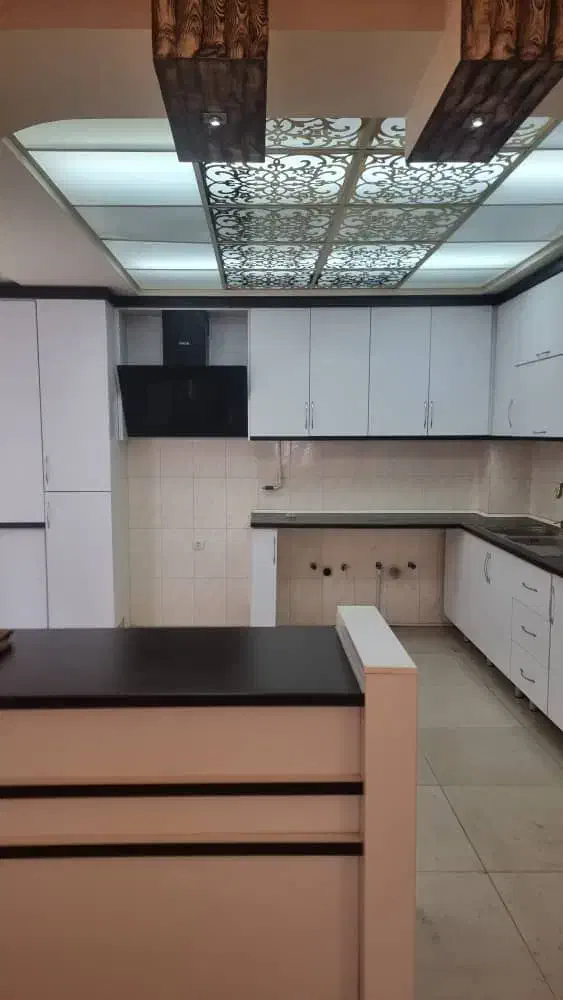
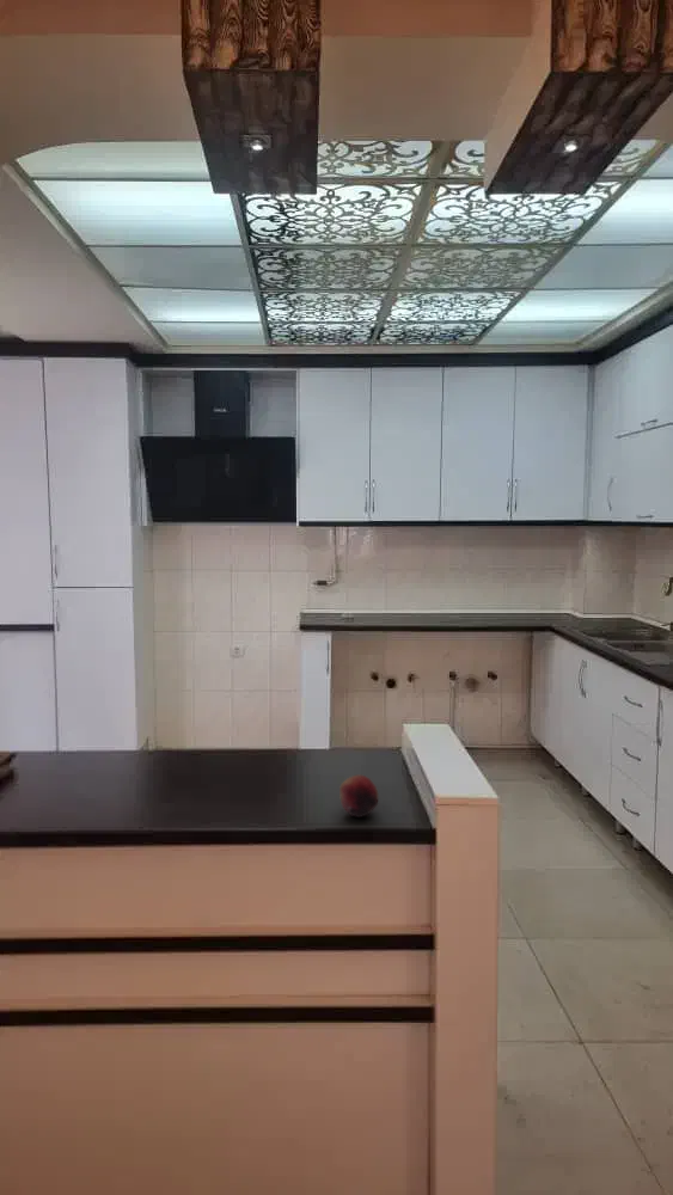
+ fruit [338,774,379,819]
